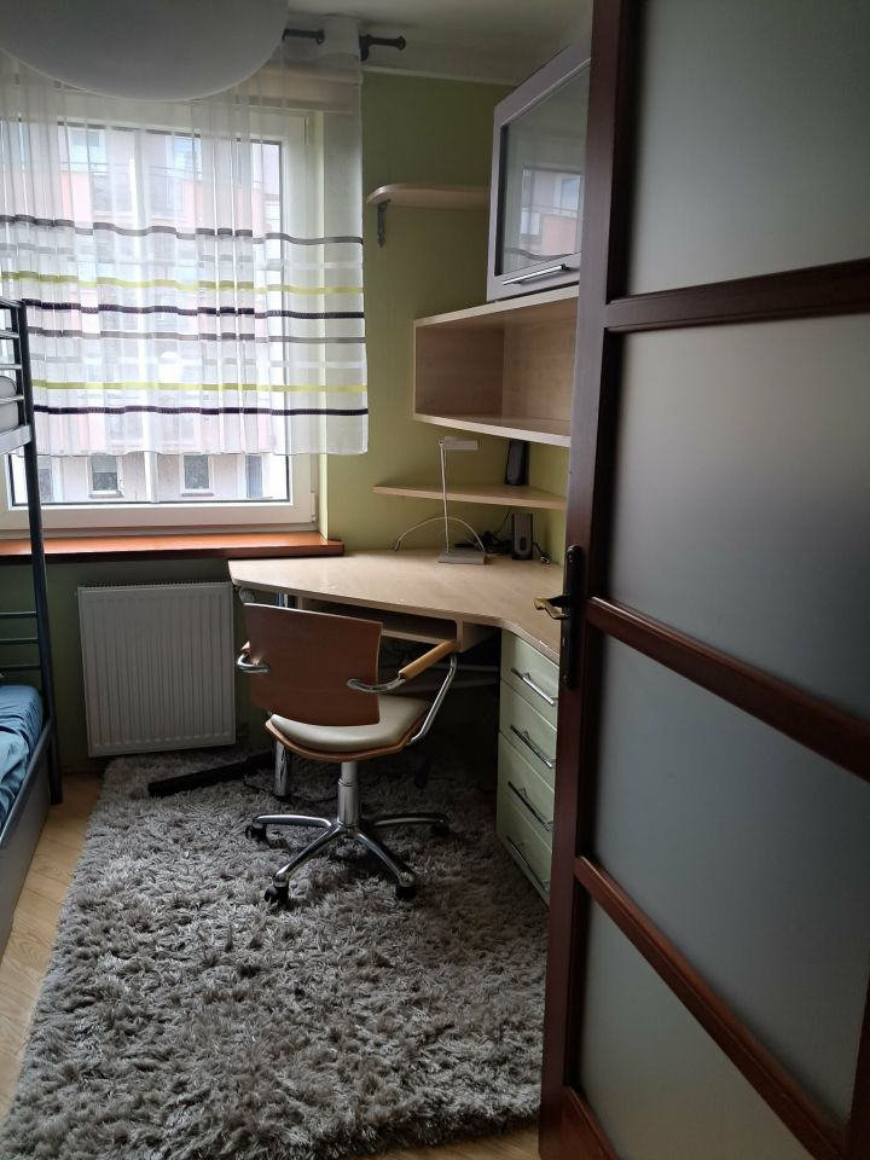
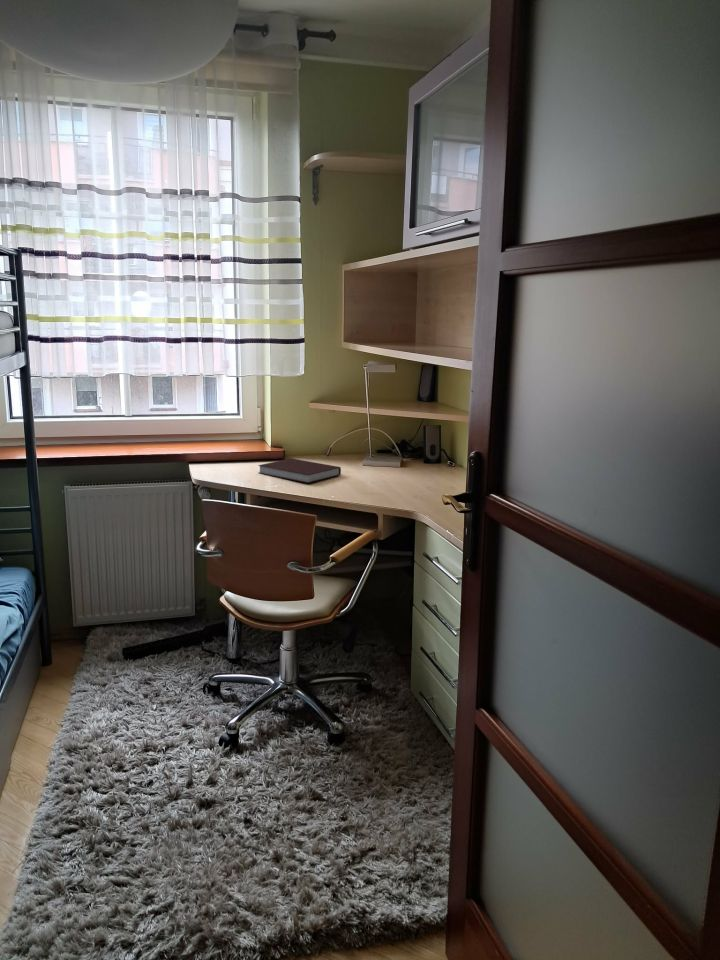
+ notebook [257,457,342,484]
